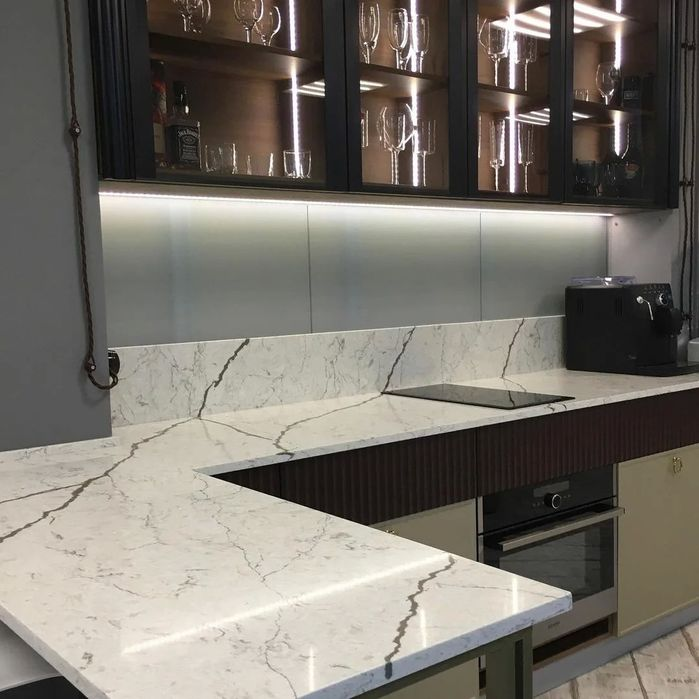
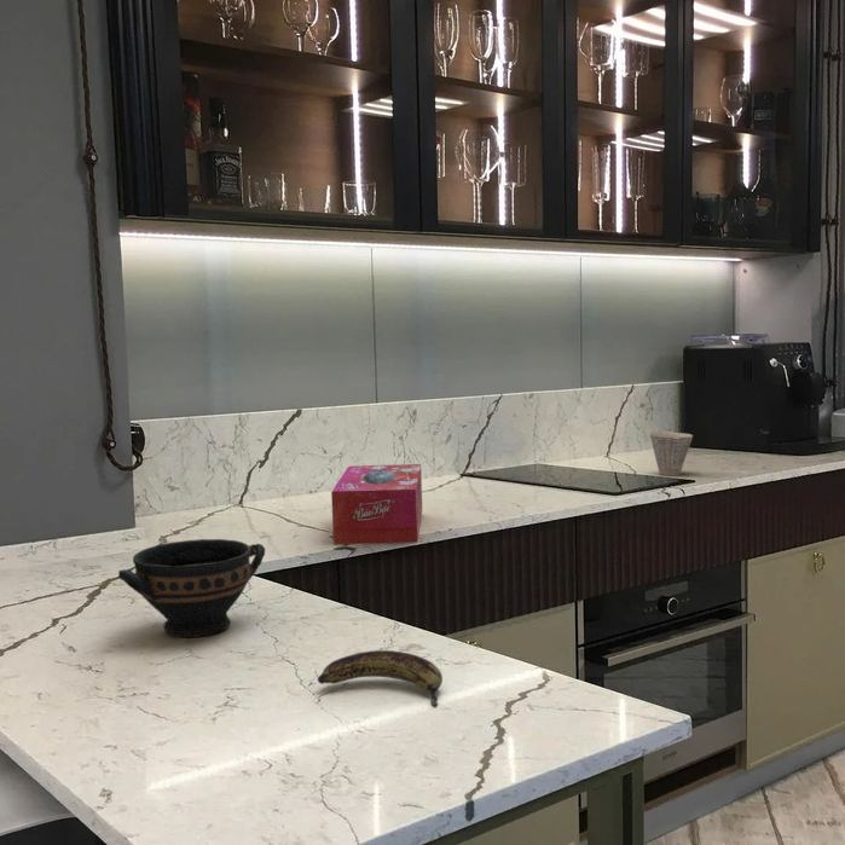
+ tissue box [330,463,423,545]
+ cup [649,430,694,478]
+ banana [317,649,444,707]
+ bowl [117,538,266,638]
